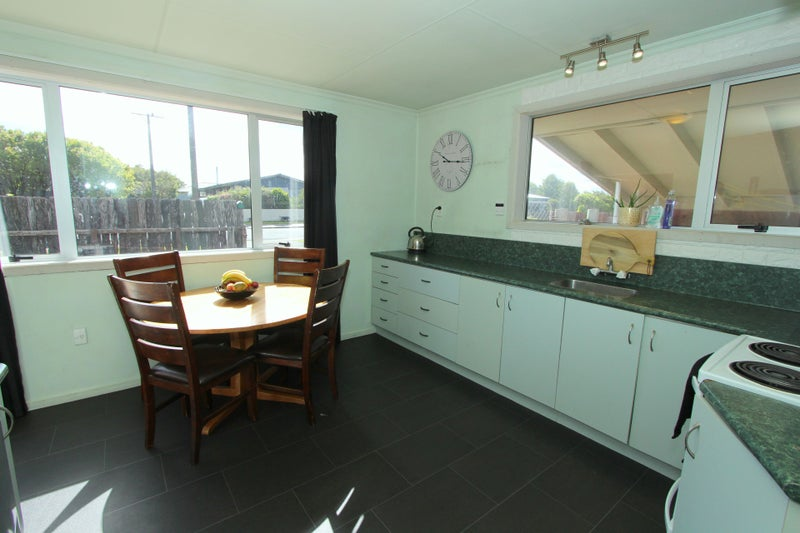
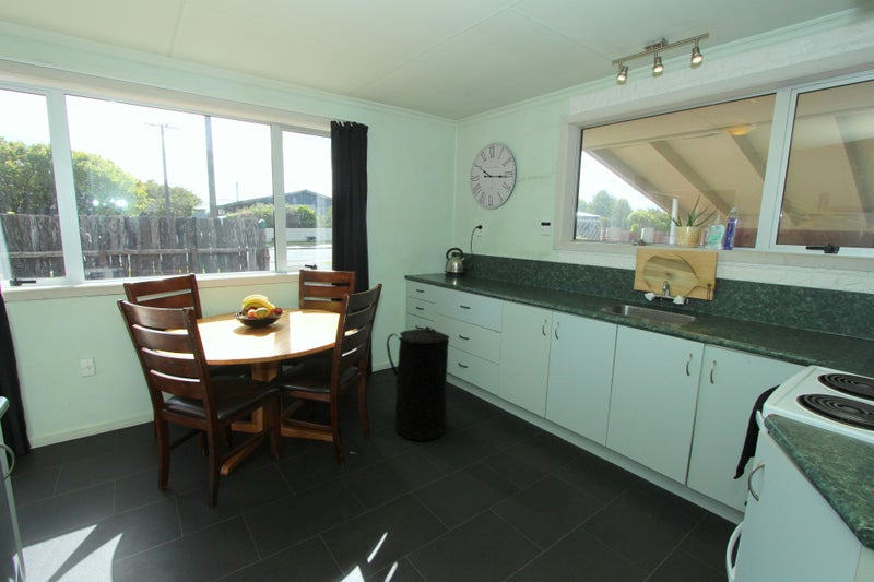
+ trash can [386,325,451,442]
